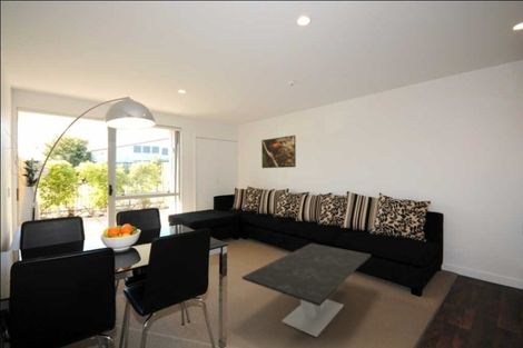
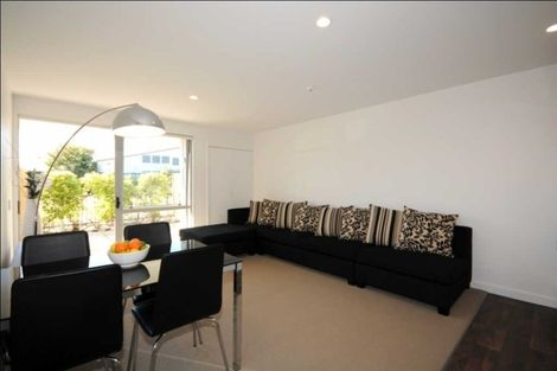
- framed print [260,135,297,169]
- coffee table [241,242,372,338]
